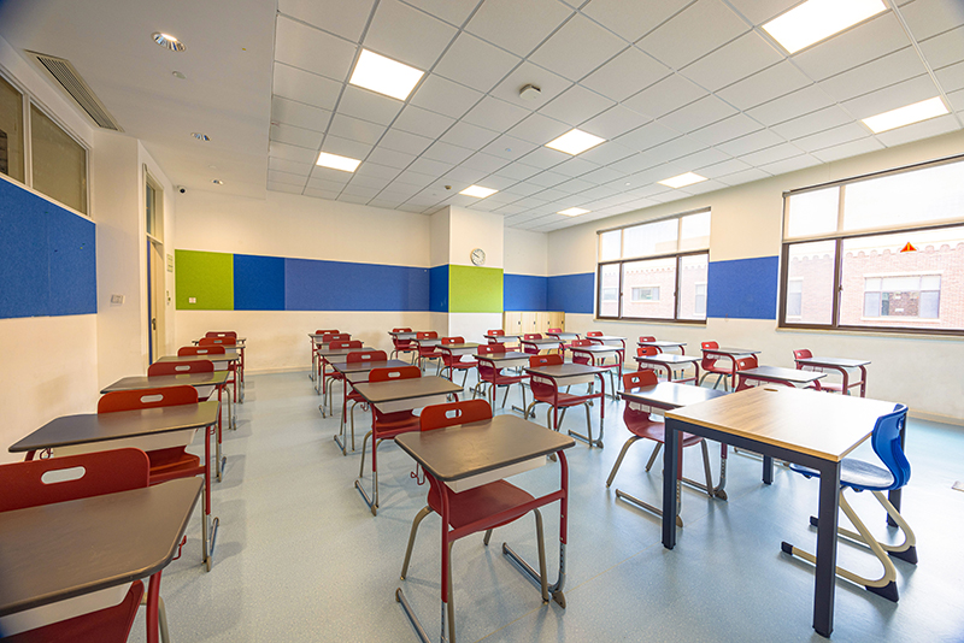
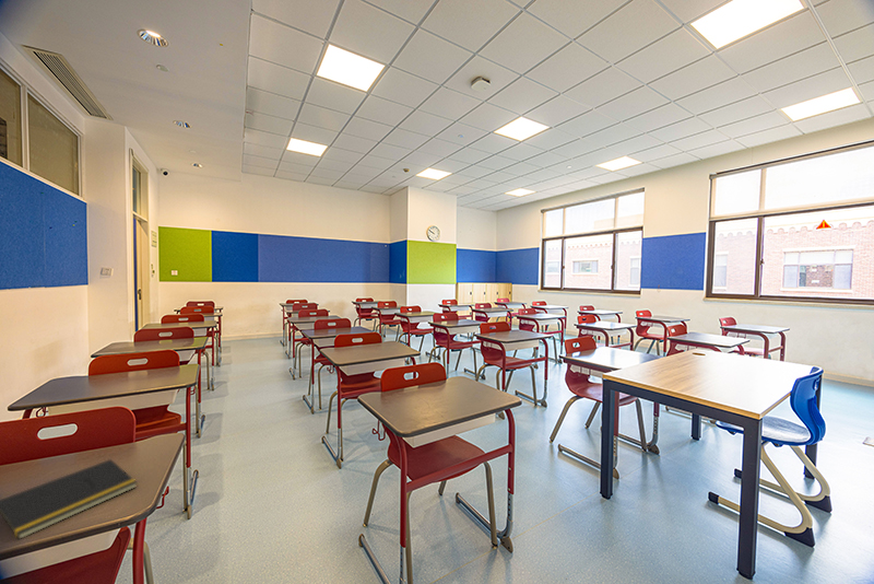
+ notepad [0,458,139,540]
